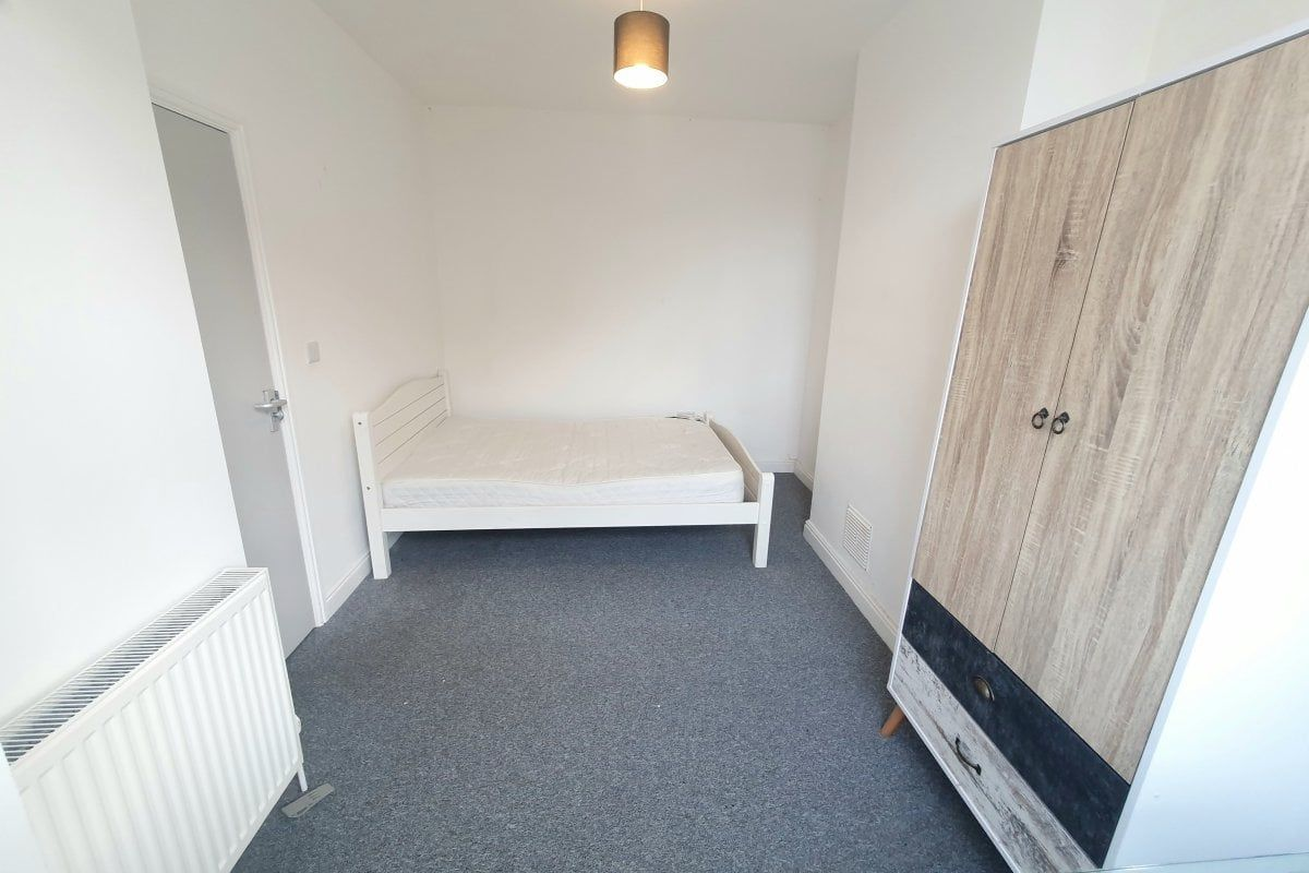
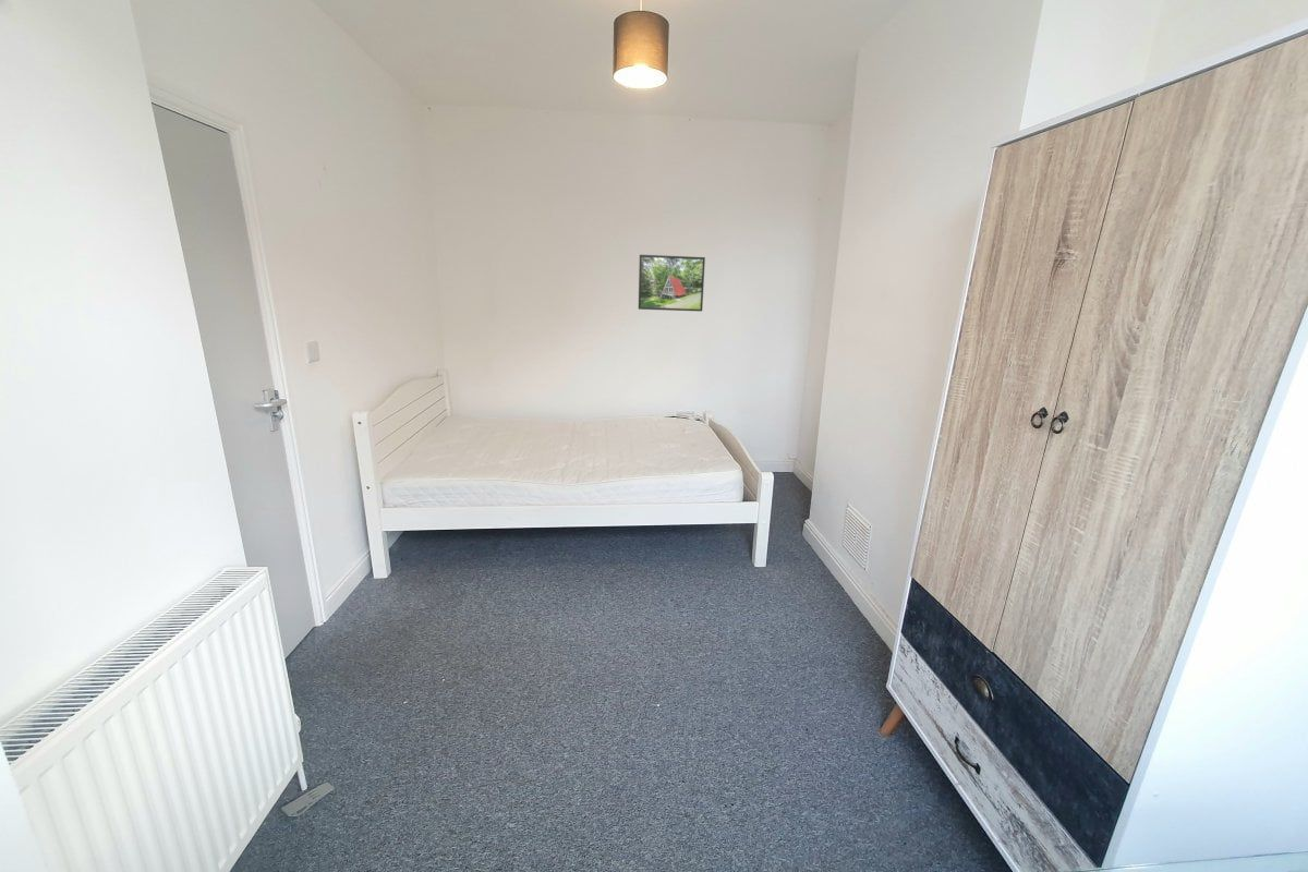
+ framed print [638,254,706,313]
